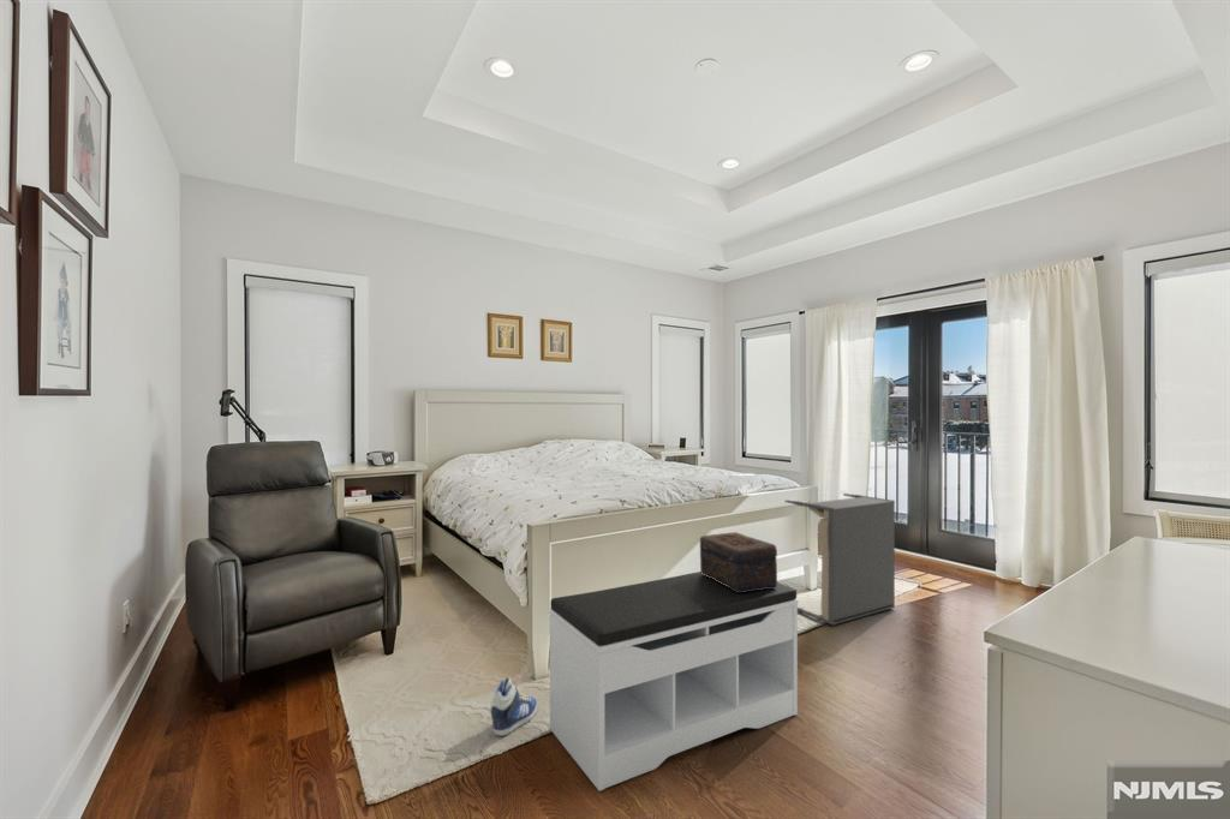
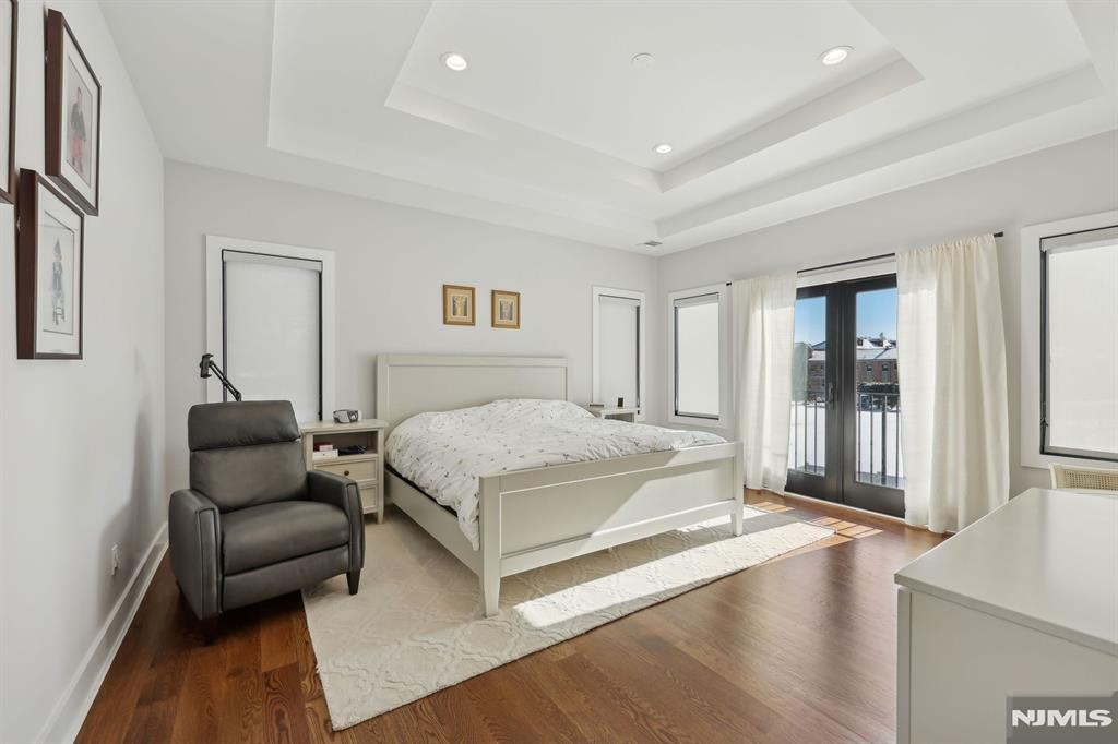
- bench [548,570,800,793]
- decorative box [699,531,778,592]
- laundry hamper [784,492,896,627]
- sneaker [490,676,538,737]
